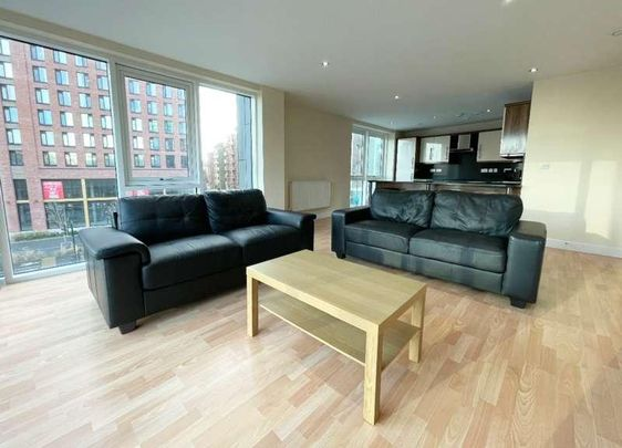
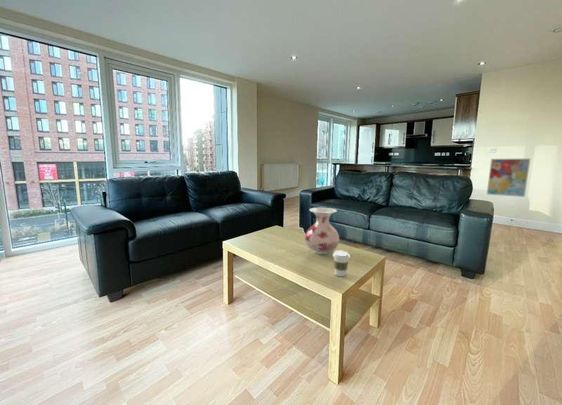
+ wall art [486,157,531,198]
+ vase [304,207,340,255]
+ coffee cup [332,249,351,277]
